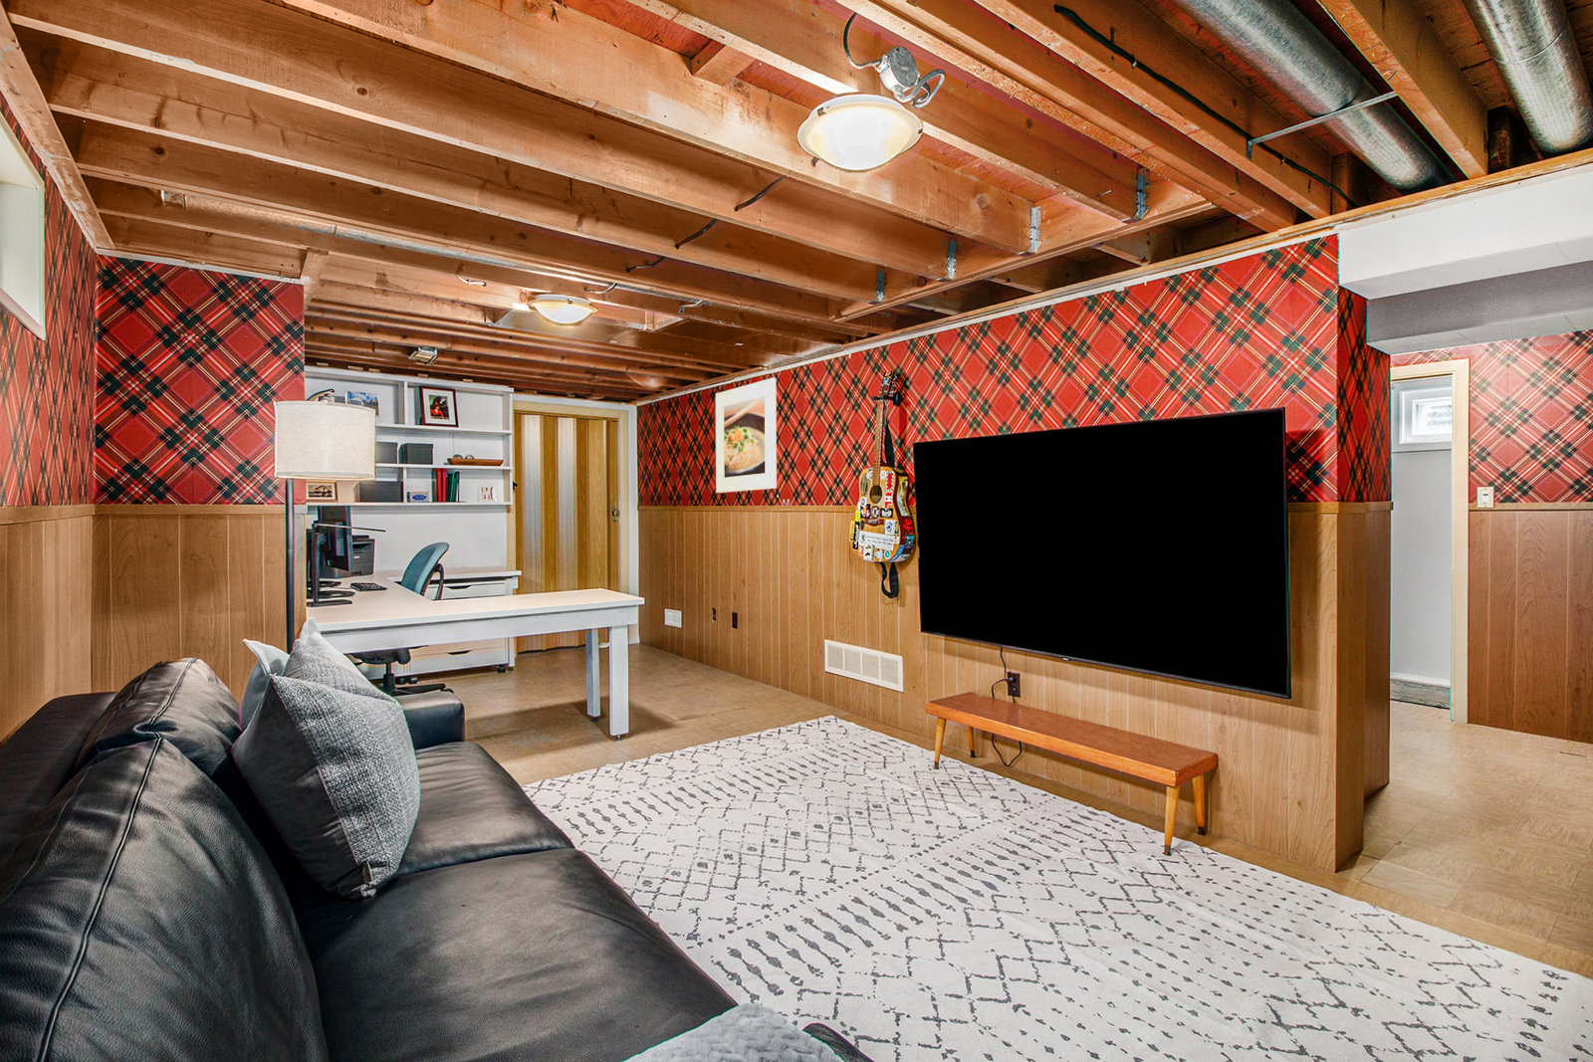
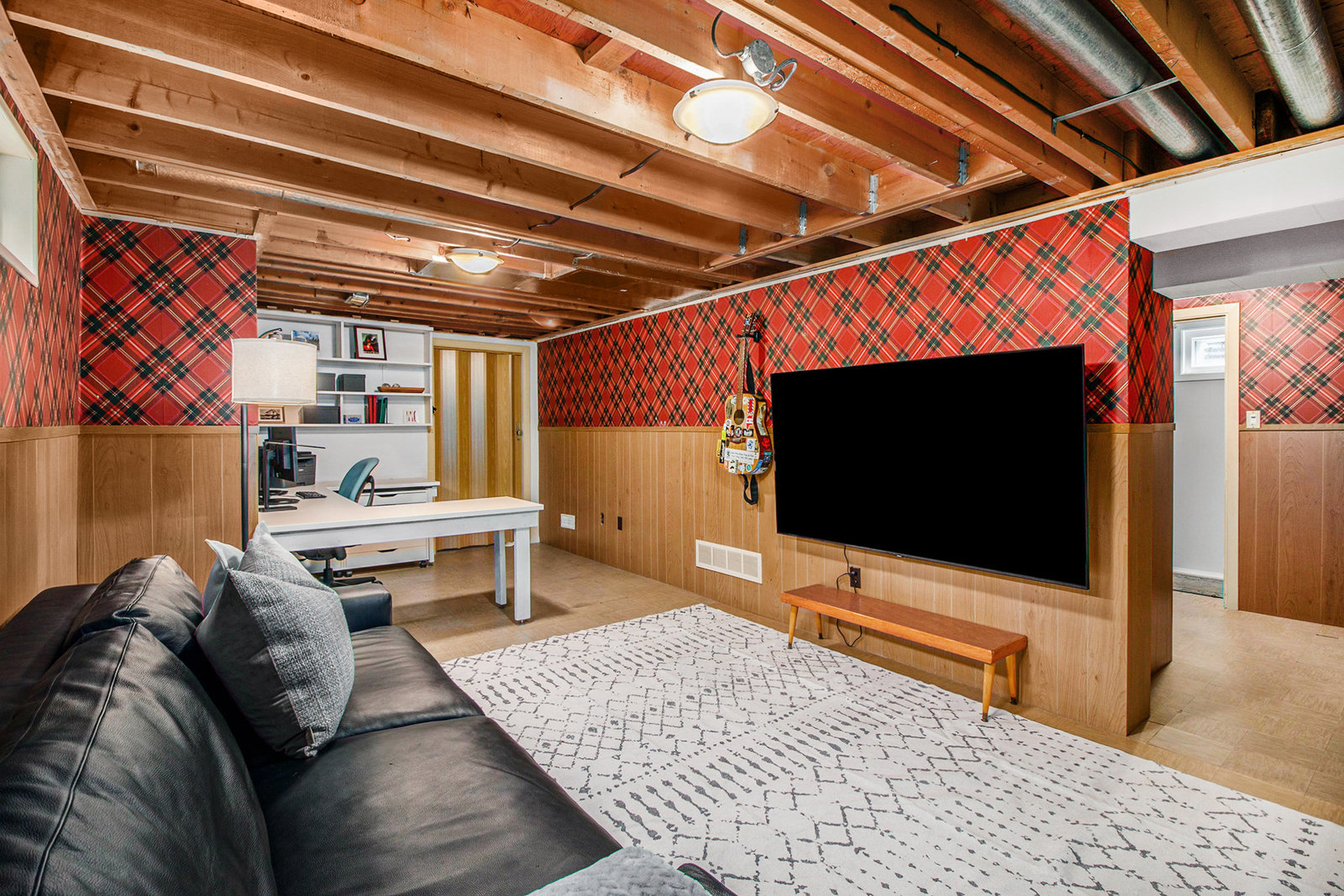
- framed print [715,376,778,494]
